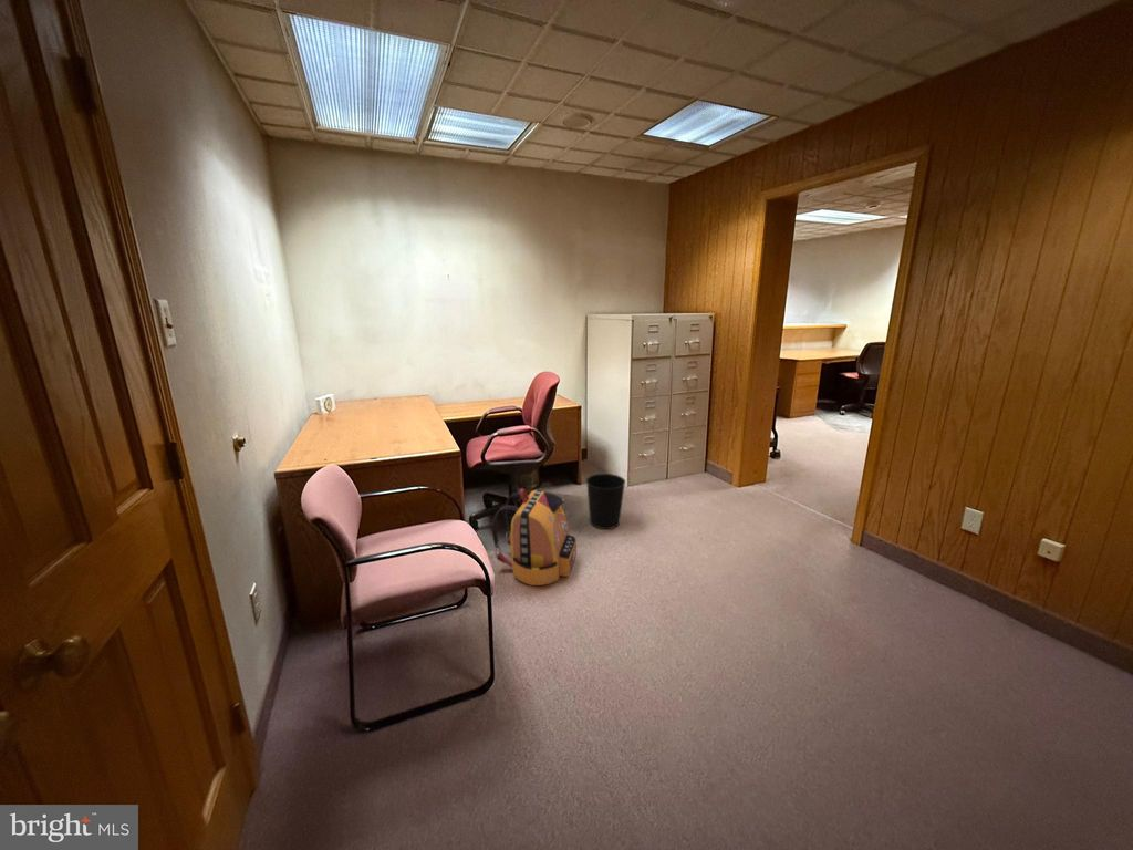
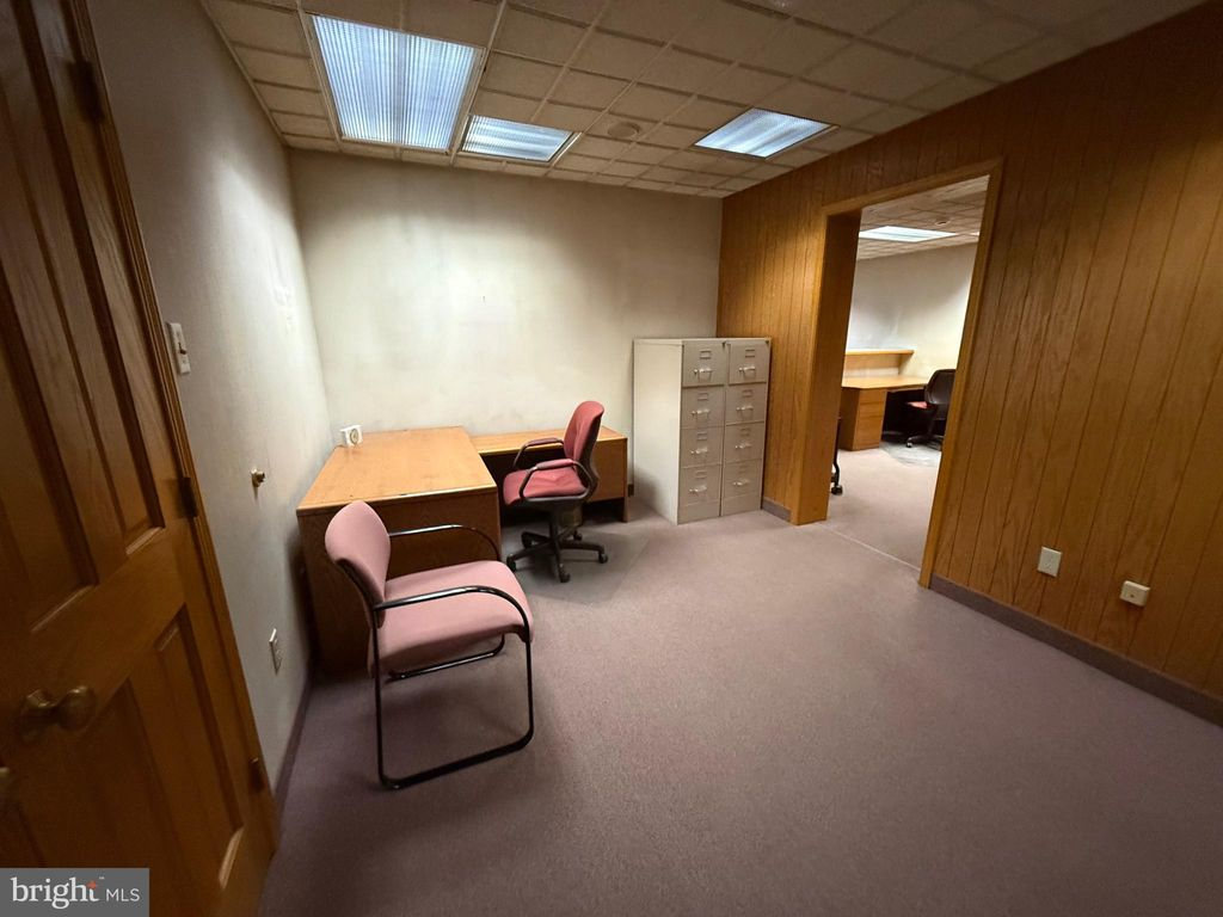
- wastebasket [585,473,626,530]
- backpack [491,487,578,587]
